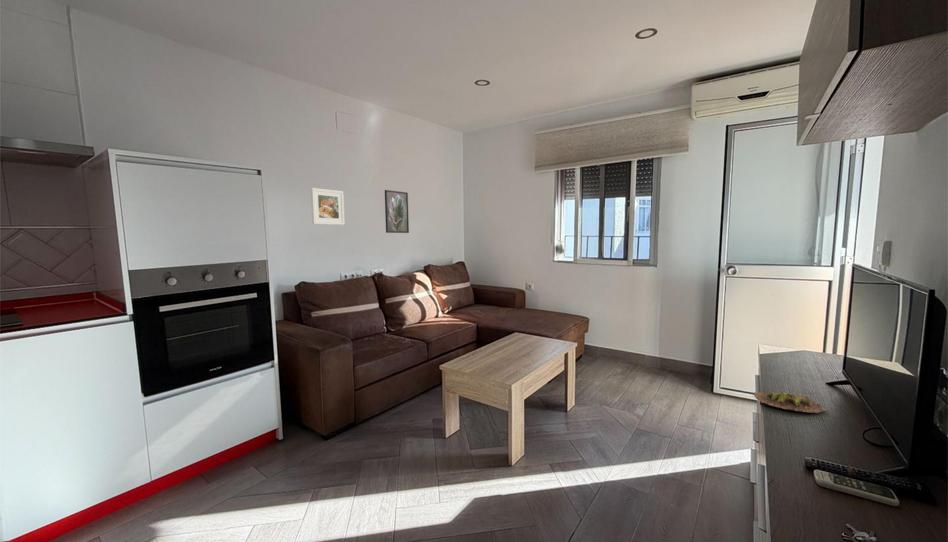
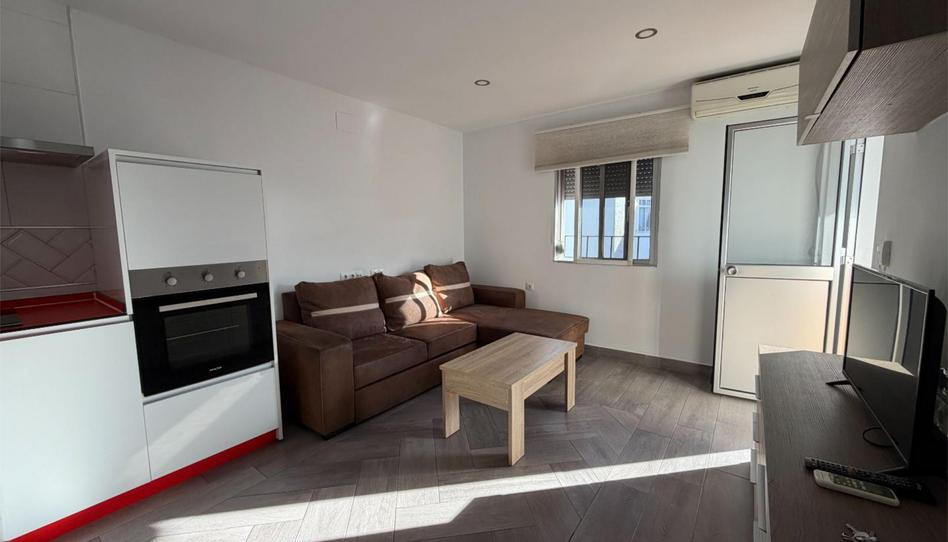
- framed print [310,187,346,226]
- succulent plant [751,391,827,414]
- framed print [384,189,410,234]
